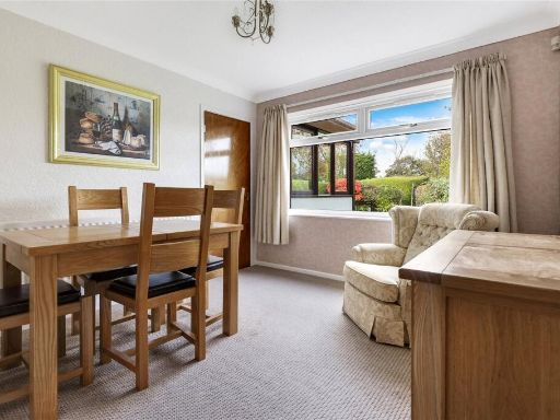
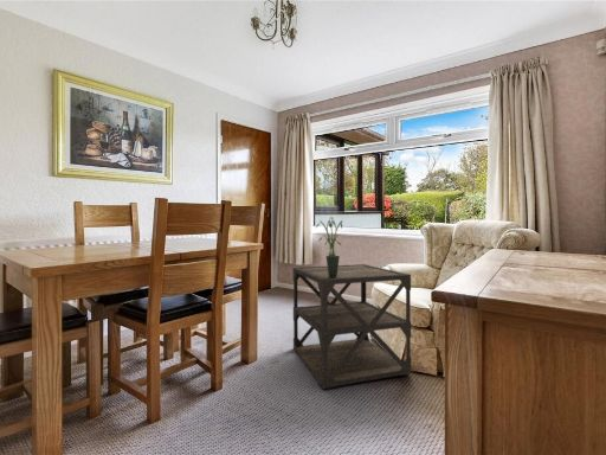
+ side table [292,263,412,390]
+ potted plant [315,216,343,277]
